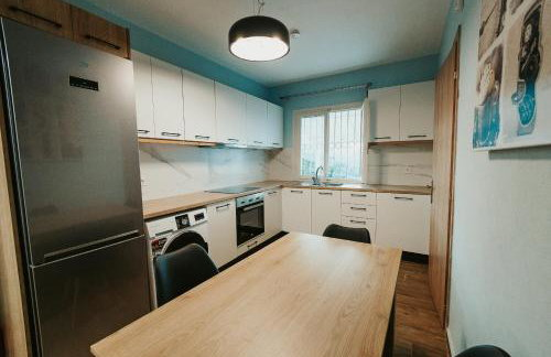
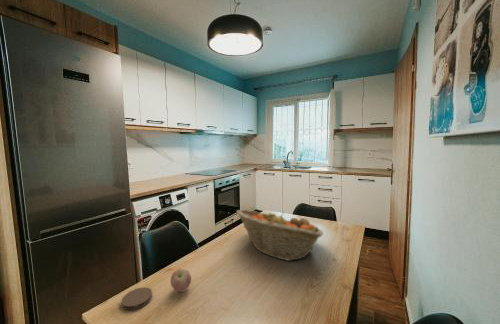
+ coaster [120,286,153,311]
+ apple [170,267,192,293]
+ fruit basket [235,208,324,262]
